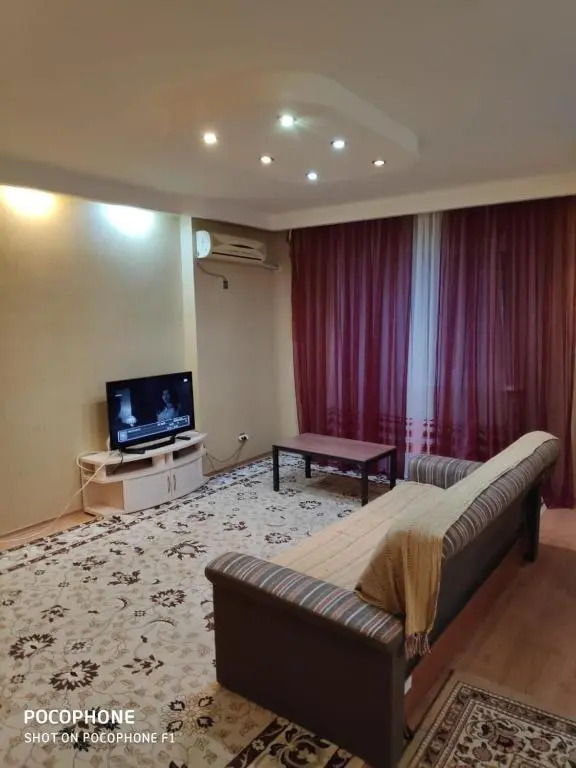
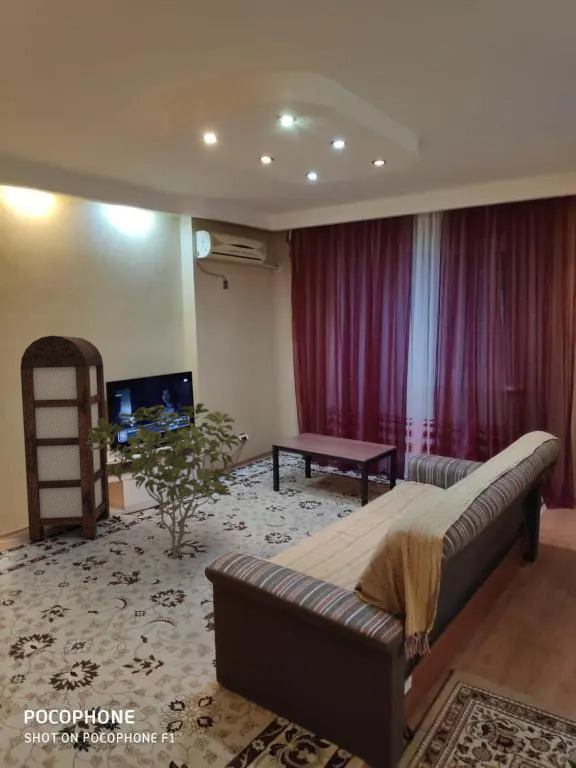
+ shrub [86,402,241,559]
+ bookshelf [20,335,111,541]
